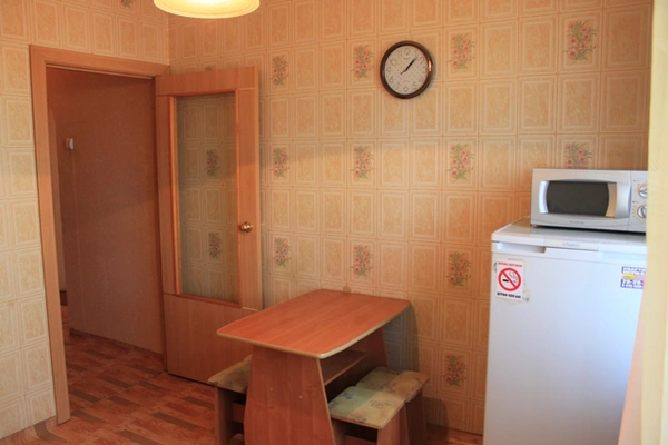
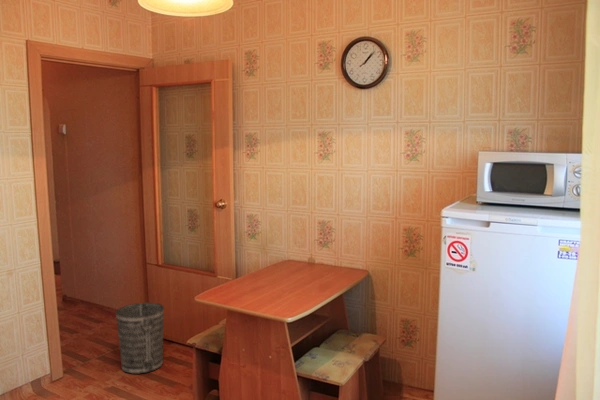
+ wastebasket [115,302,165,375]
